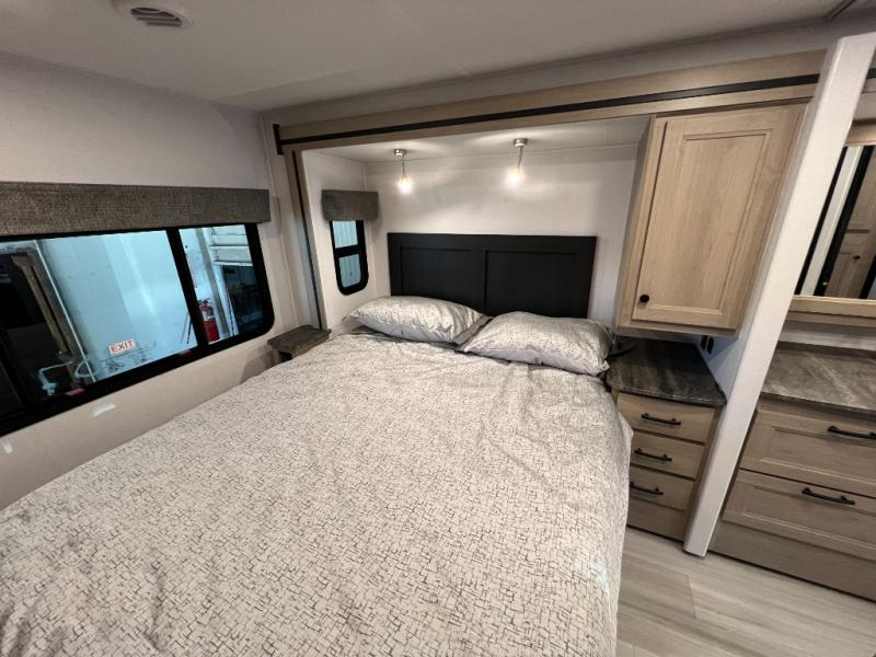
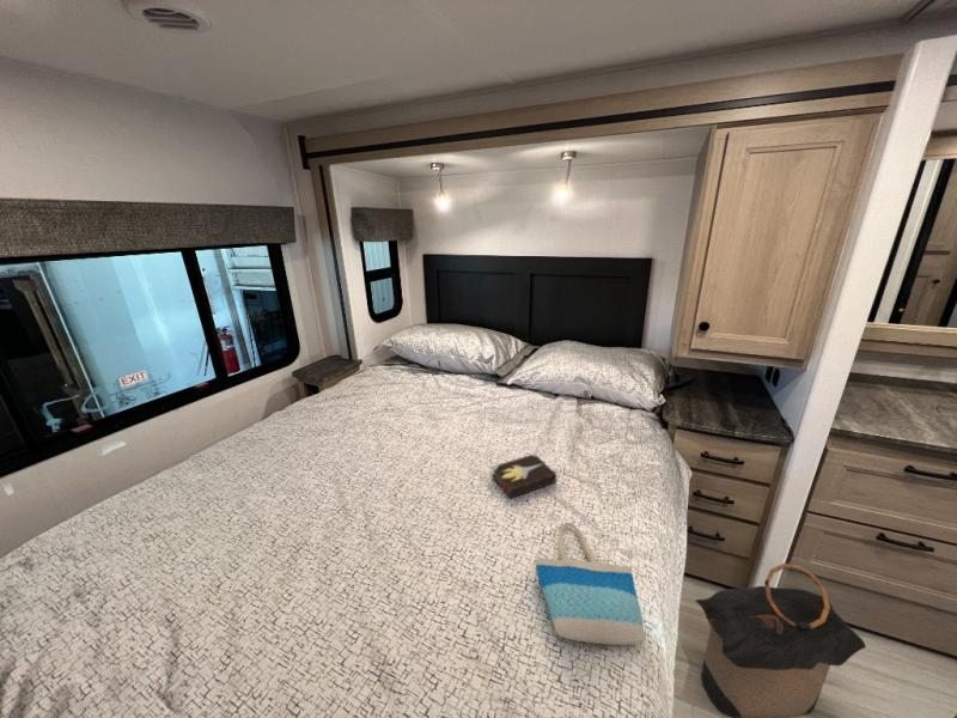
+ laundry hamper [694,562,867,718]
+ tote bag [534,522,646,646]
+ hardback book [490,452,557,500]
